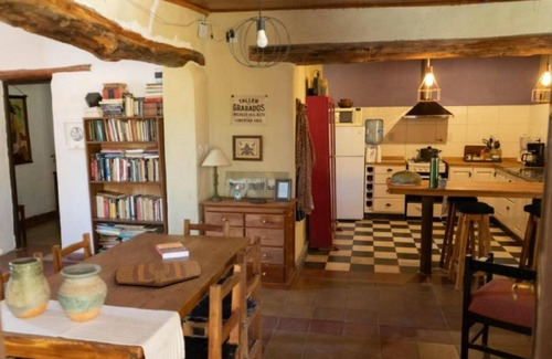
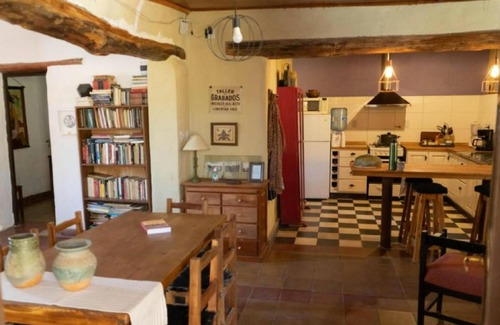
- cutting board [115,260,202,287]
